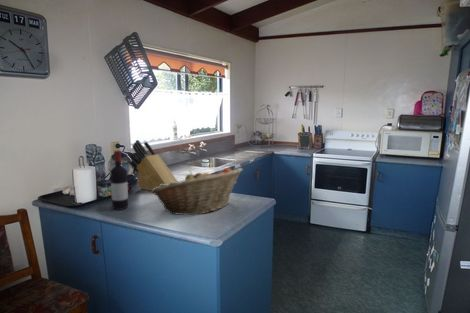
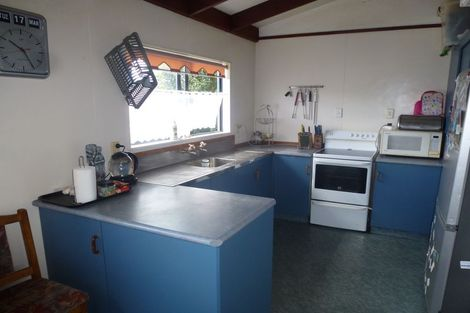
- fruit basket [149,167,244,216]
- knife block [127,139,179,191]
- wine bottle [109,149,129,211]
